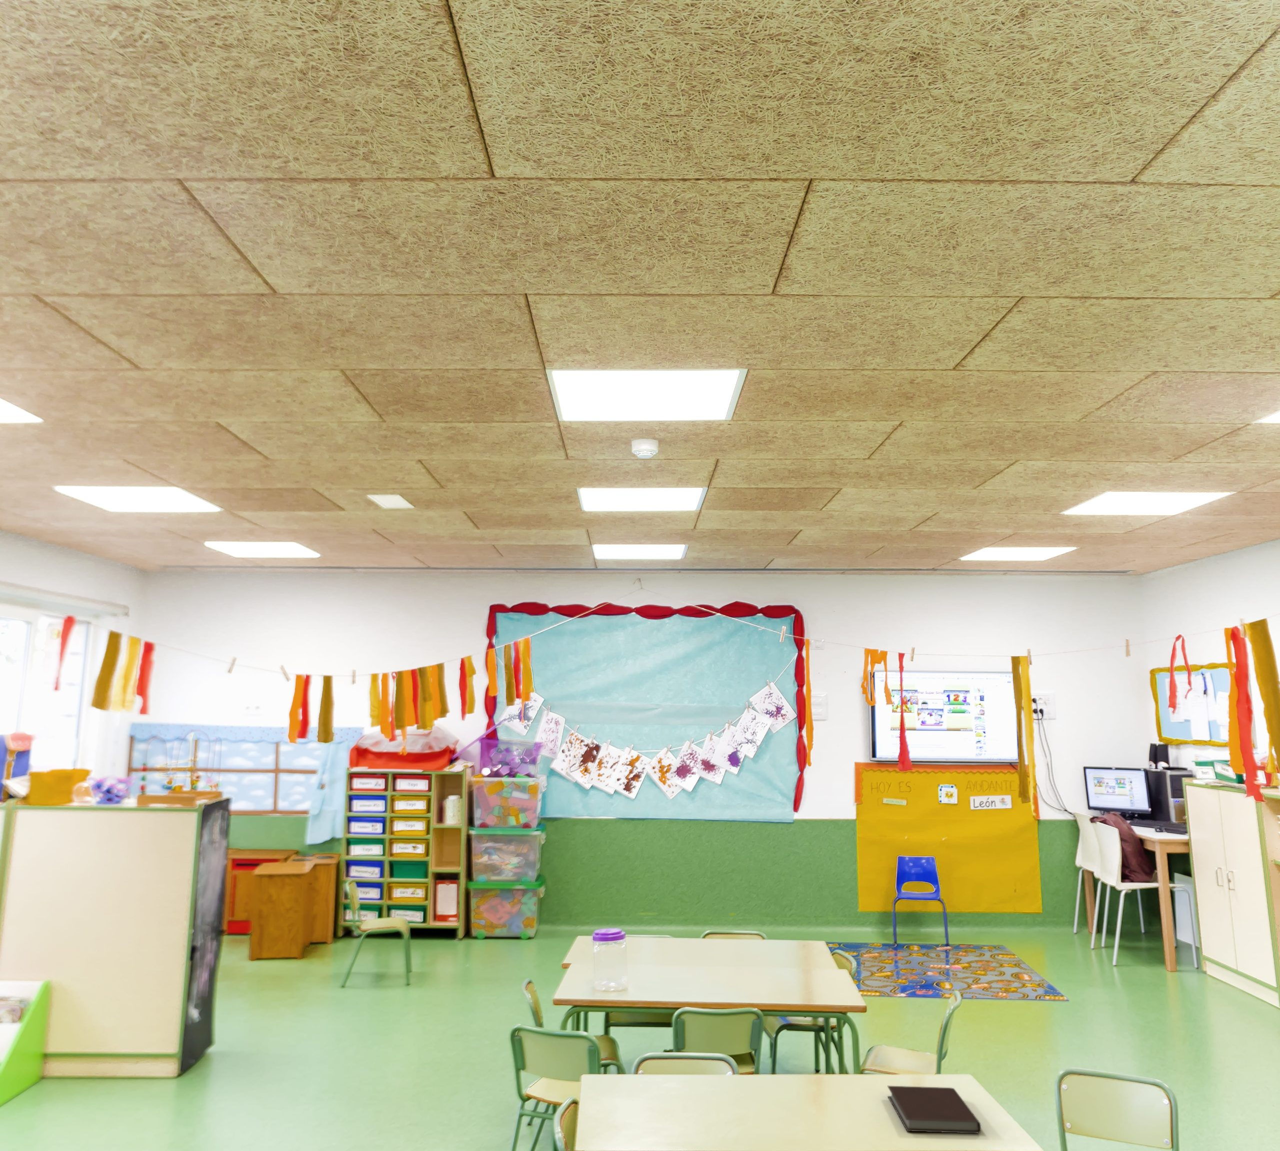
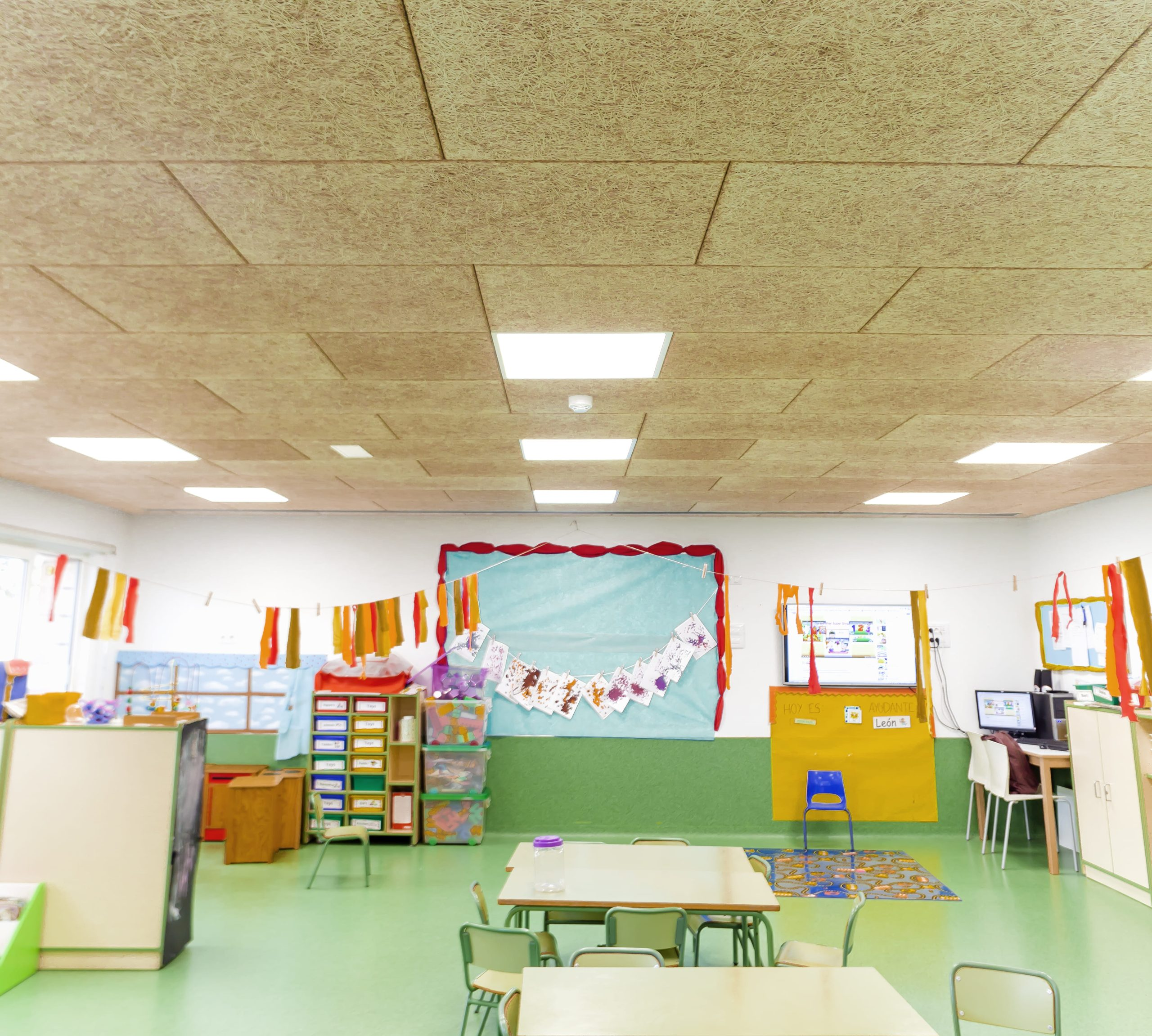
- notebook [887,1085,981,1133]
